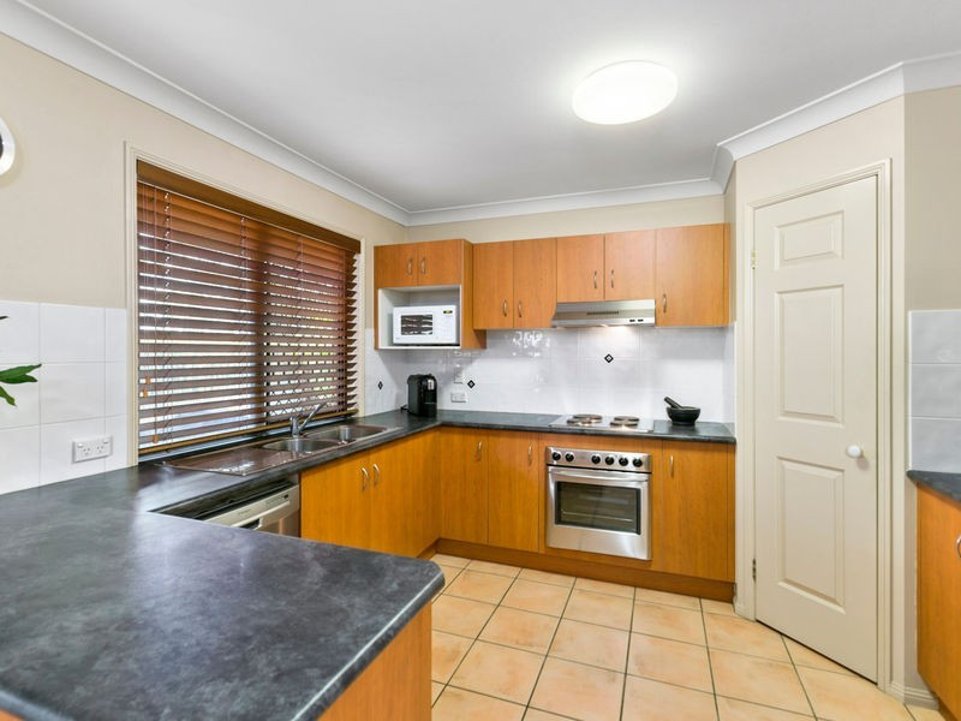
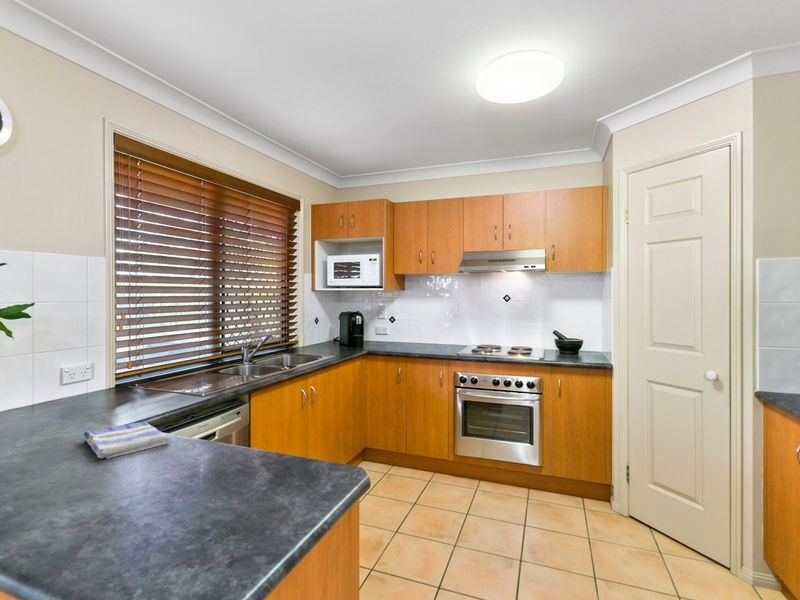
+ dish towel [83,421,172,460]
